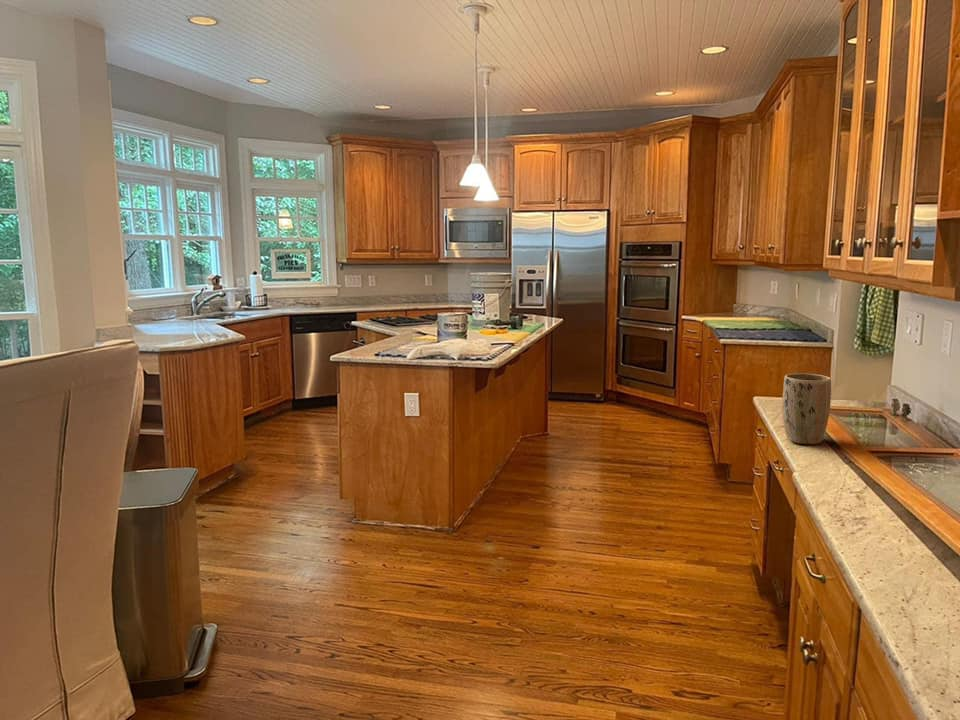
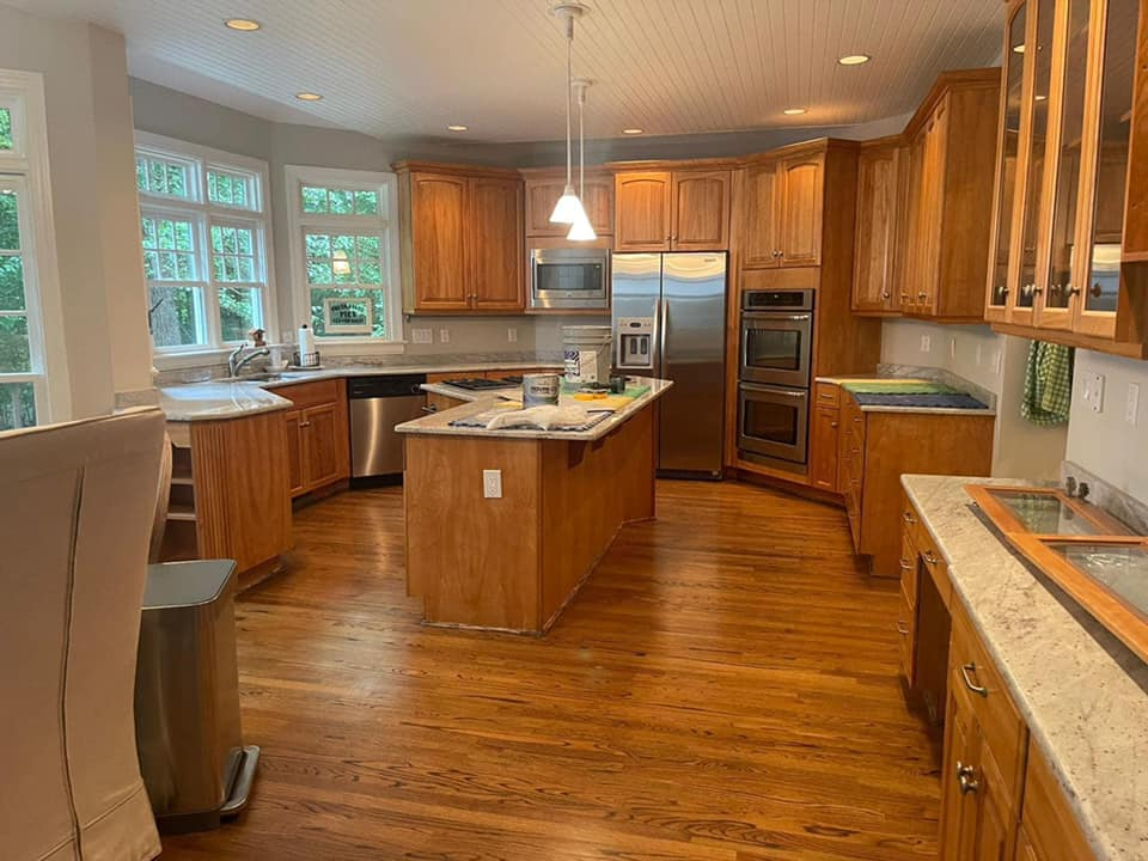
- plant pot [781,372,832,445]
